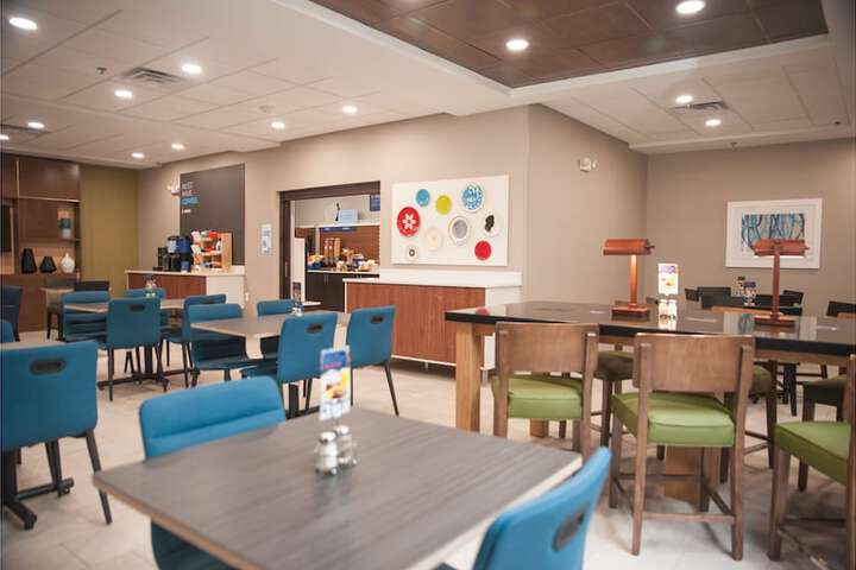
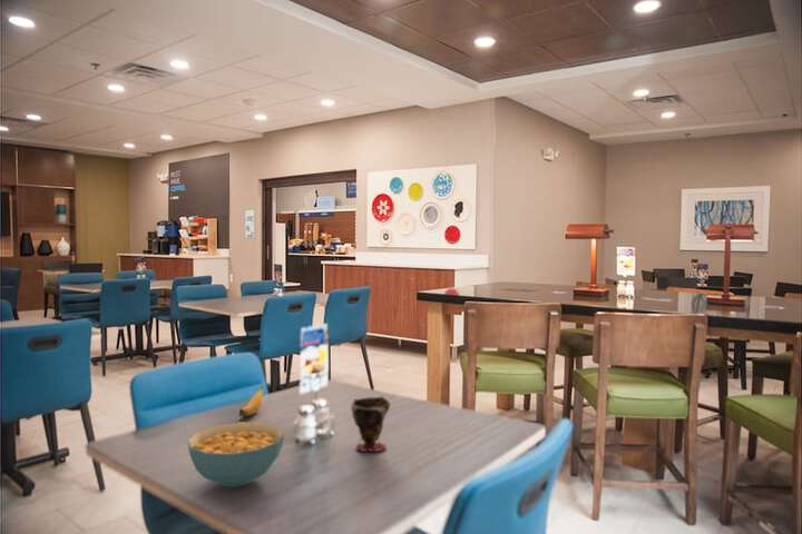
+ banana [238,385,264,417]
+ cup [350,395,391,453]
+ cereal bowl [186,421,285,488]
